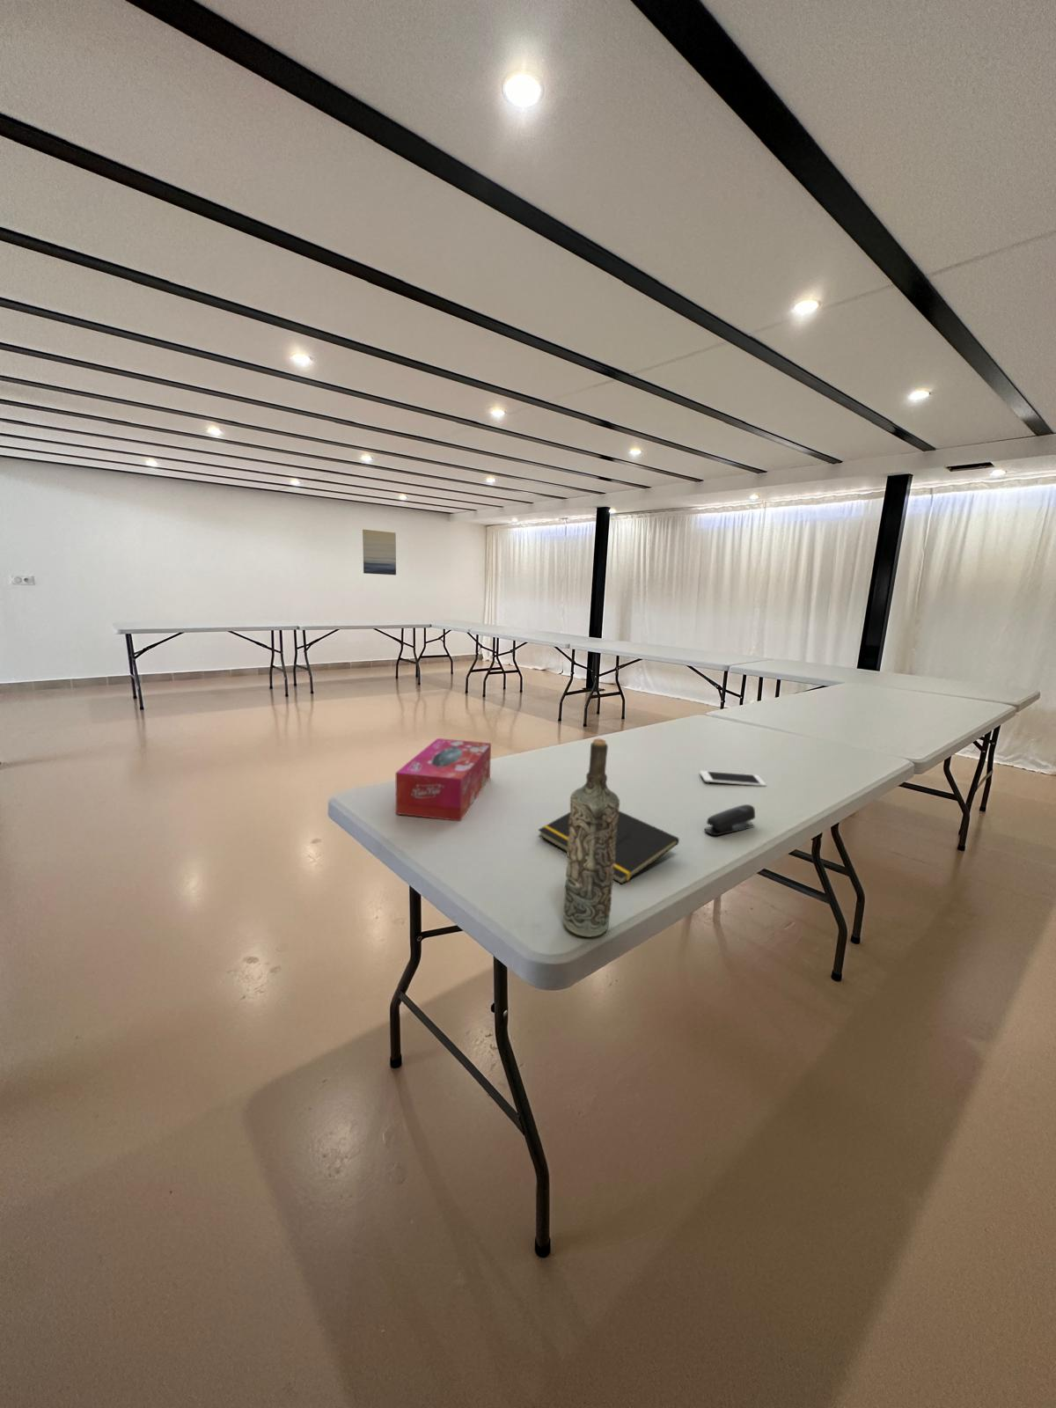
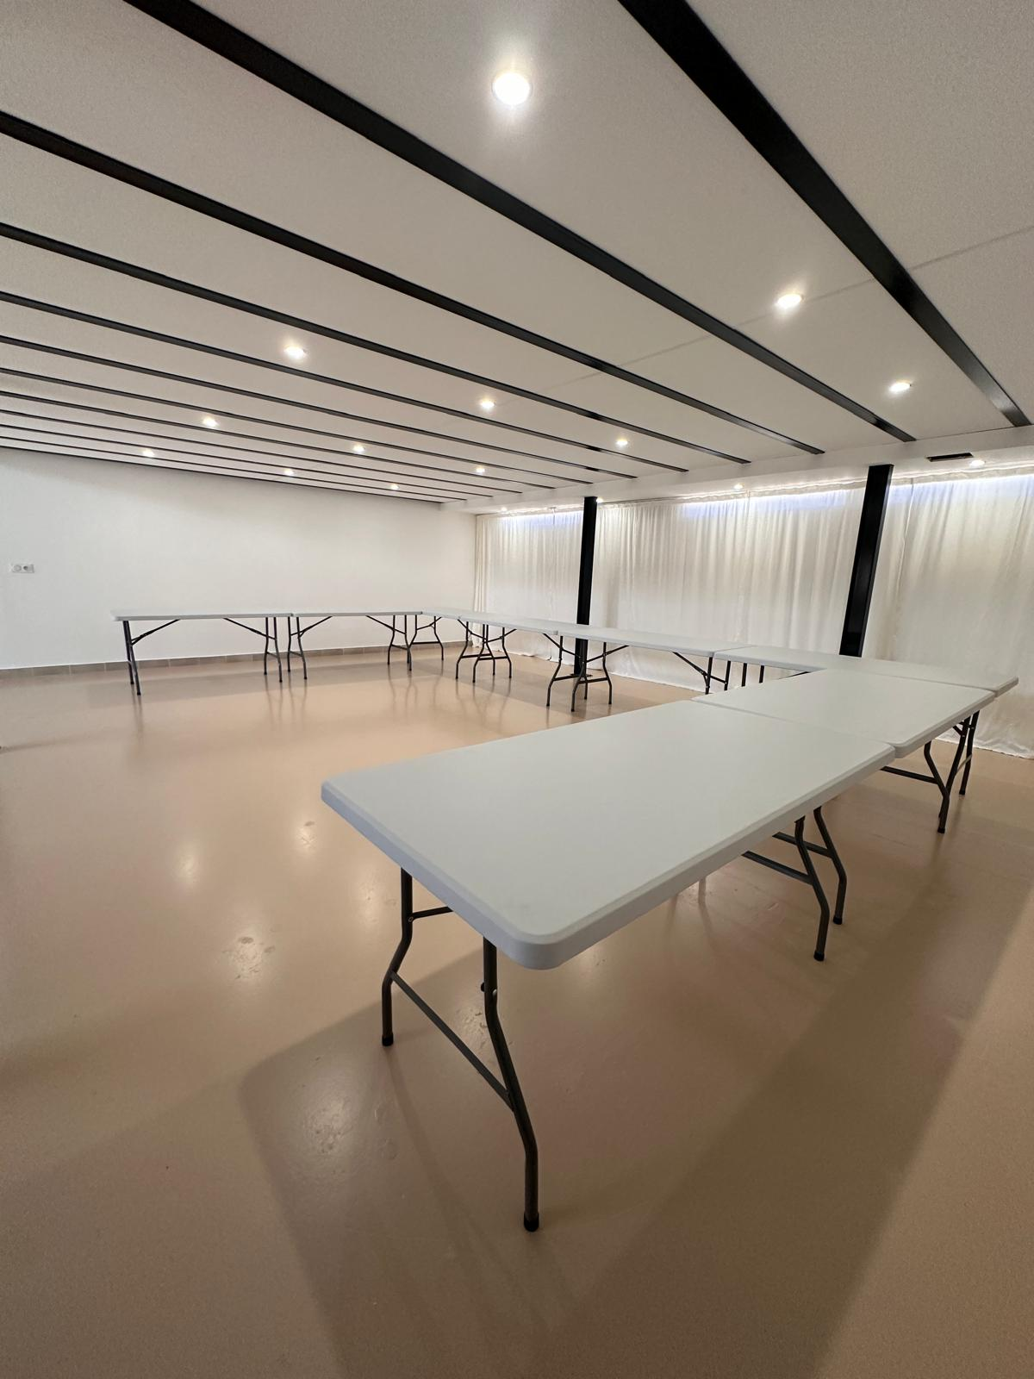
- cell phone [699,771,768,787]
- tissue box [394,737,491,822]
- stapler [704,804,755,836]
- bottle [562,738,620,938]
- notepad [538,809,680,886]
- wall art [362,529,397,575]
